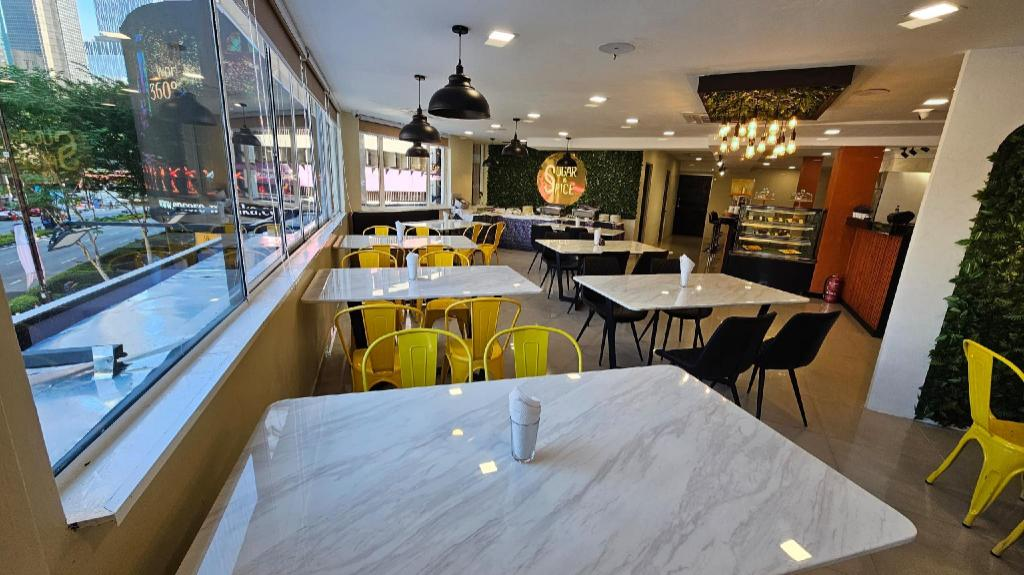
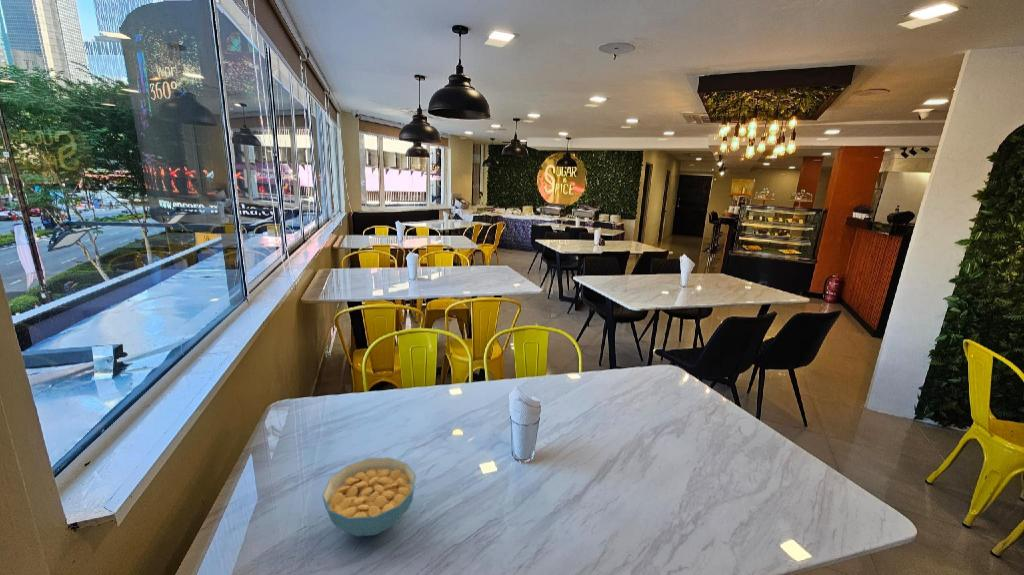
+ cereal bowl [321,457,417,537]
